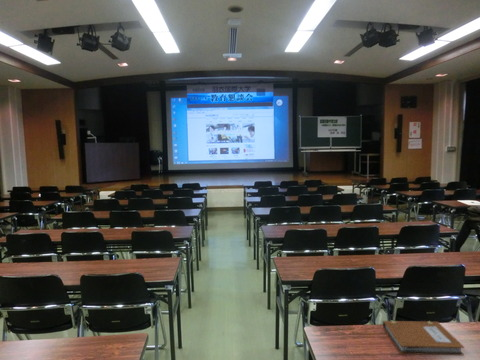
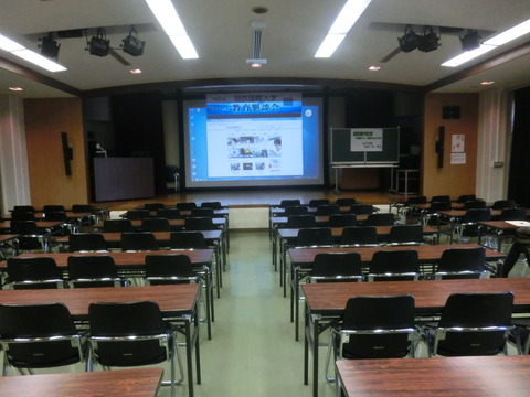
- notebook [382,320,465,357]
